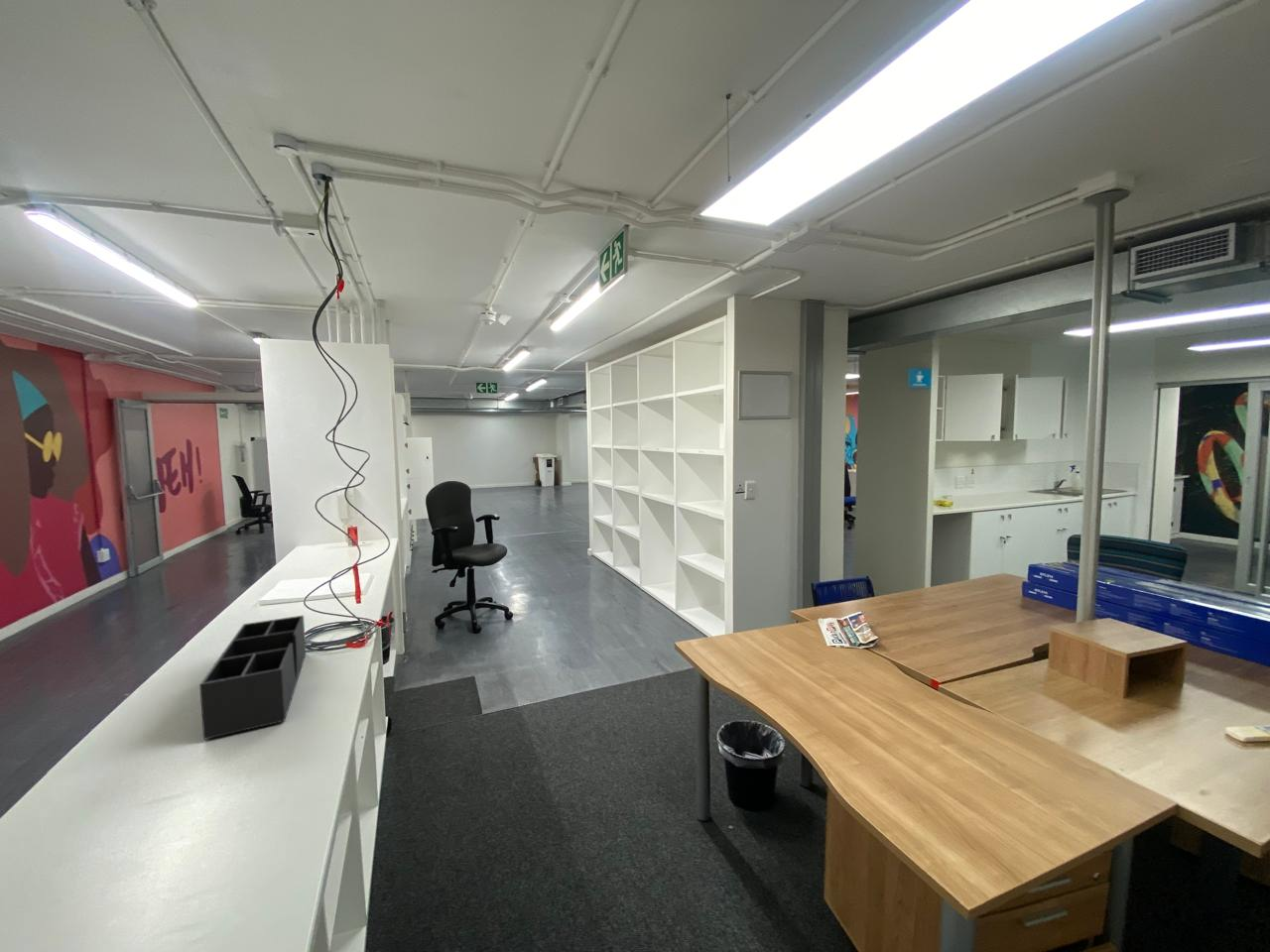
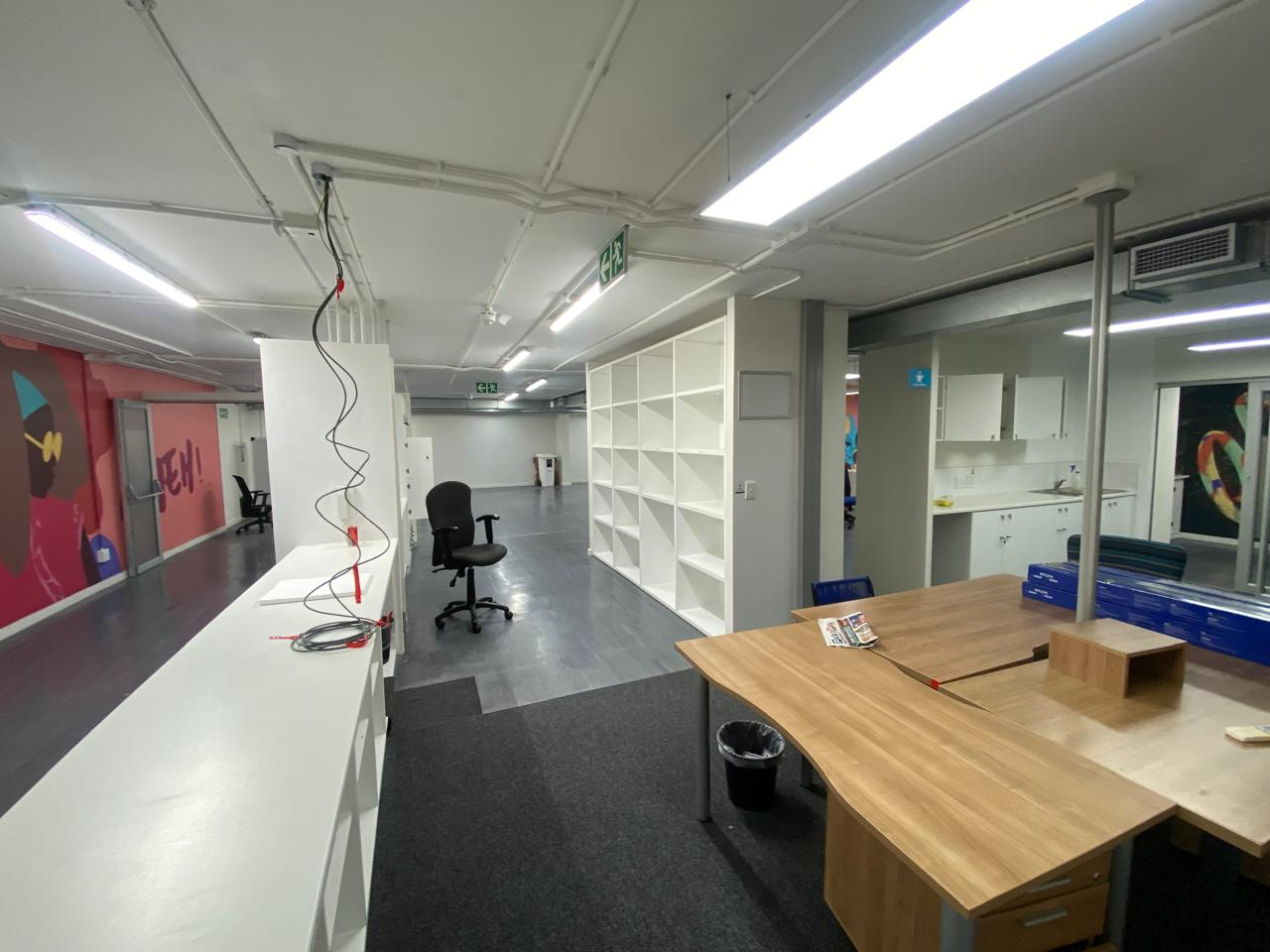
- desk organizer [198,615,307,741]
